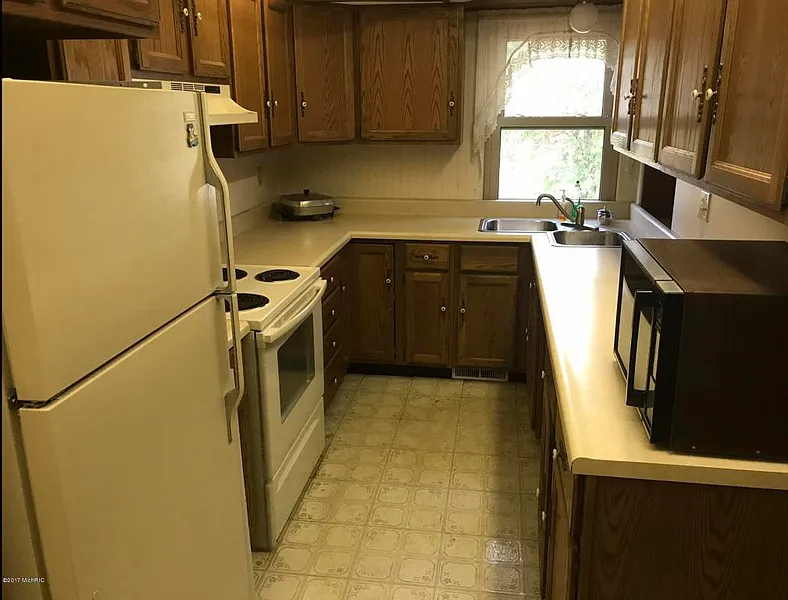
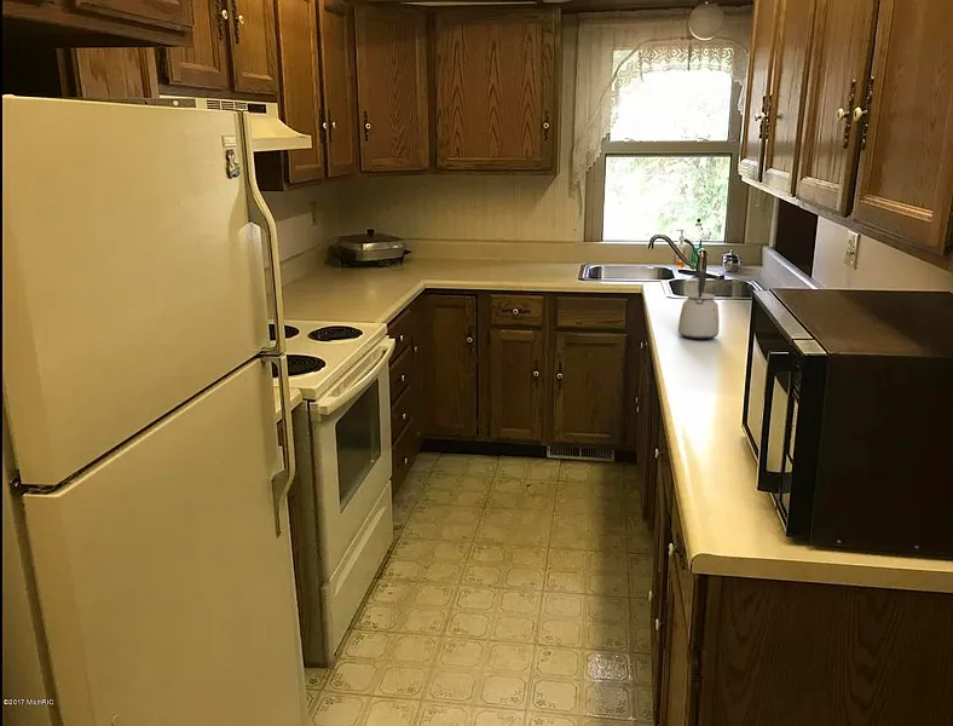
+ kettle [677,269,720,341]
